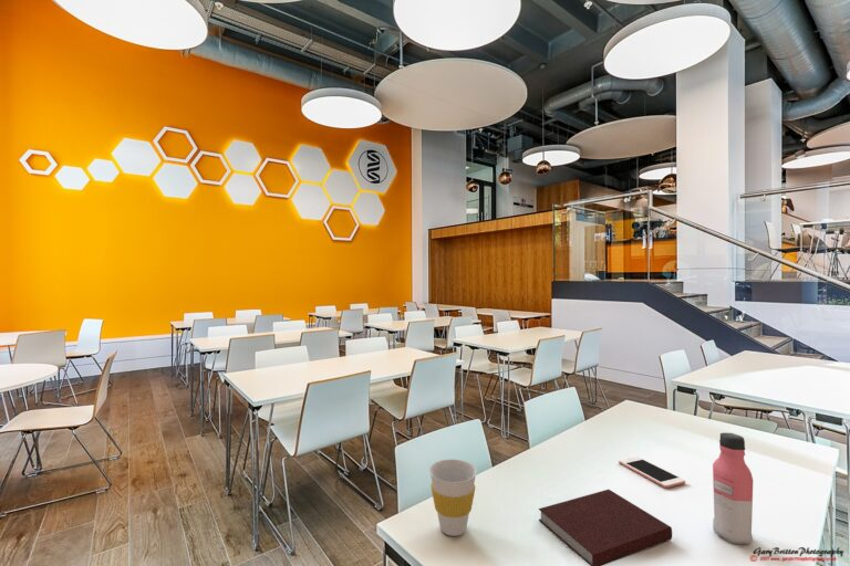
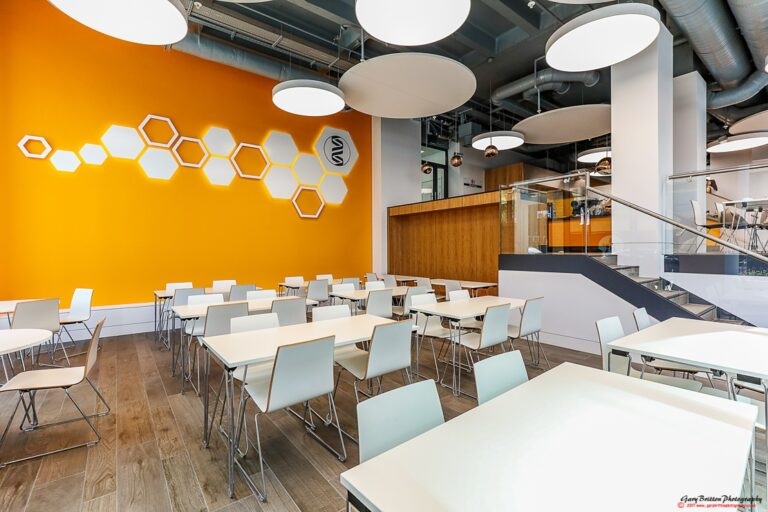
- water bottle [712,432,754,546]
- cell phone [618,455,686,489]
- cup [428,458,478,537]
- notebook [538,489,673,566]
